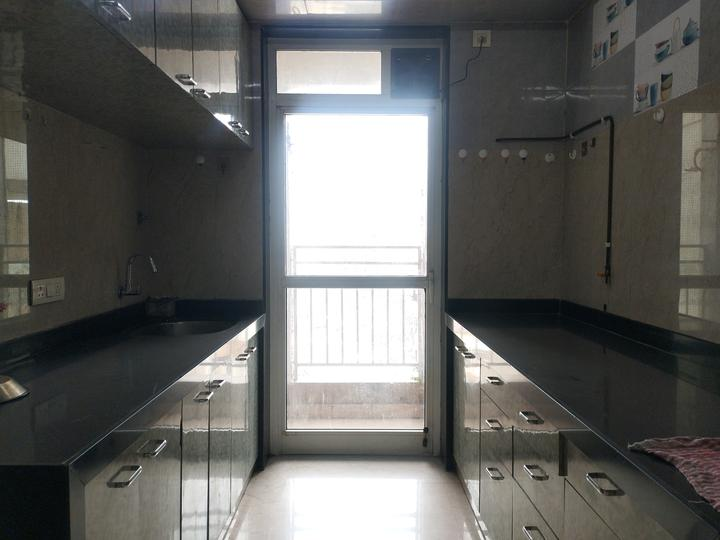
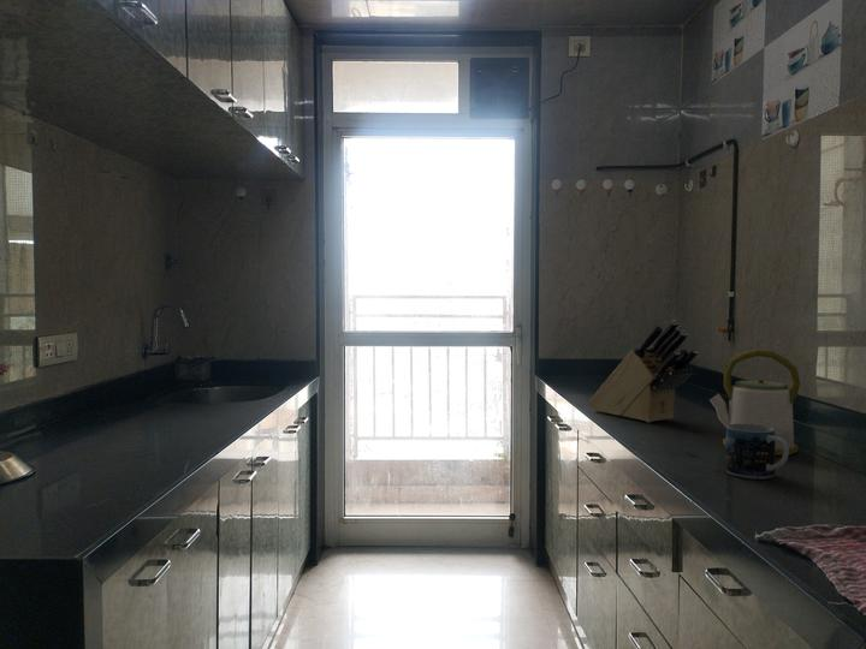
+ knife block [588,318,699,423]
+ kettle [708,349,801,457]
+ mug [724,424,790,481]
